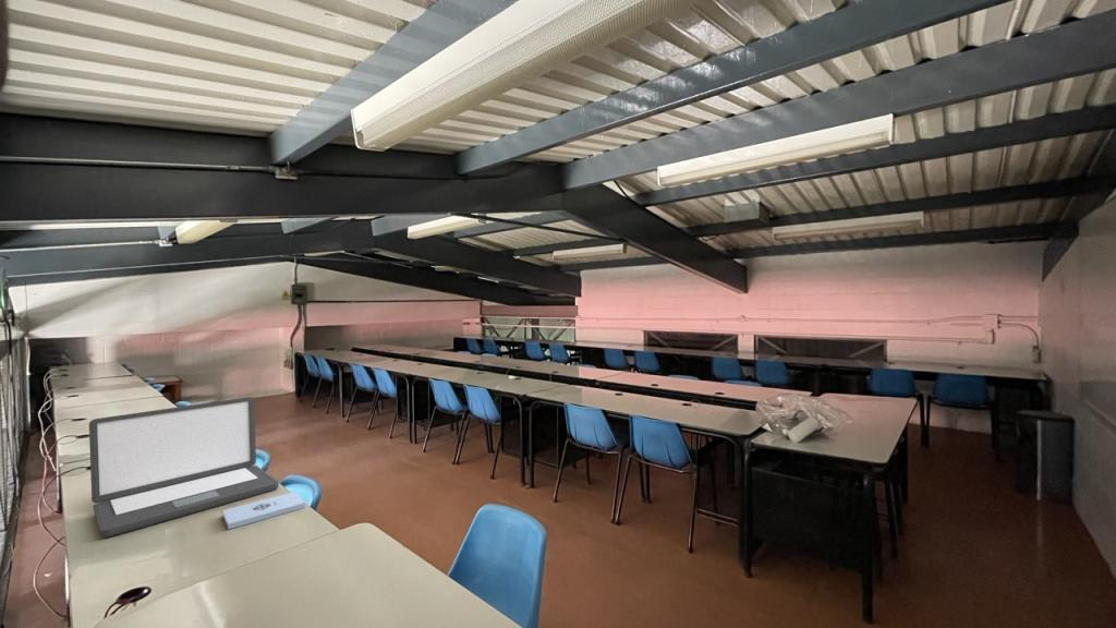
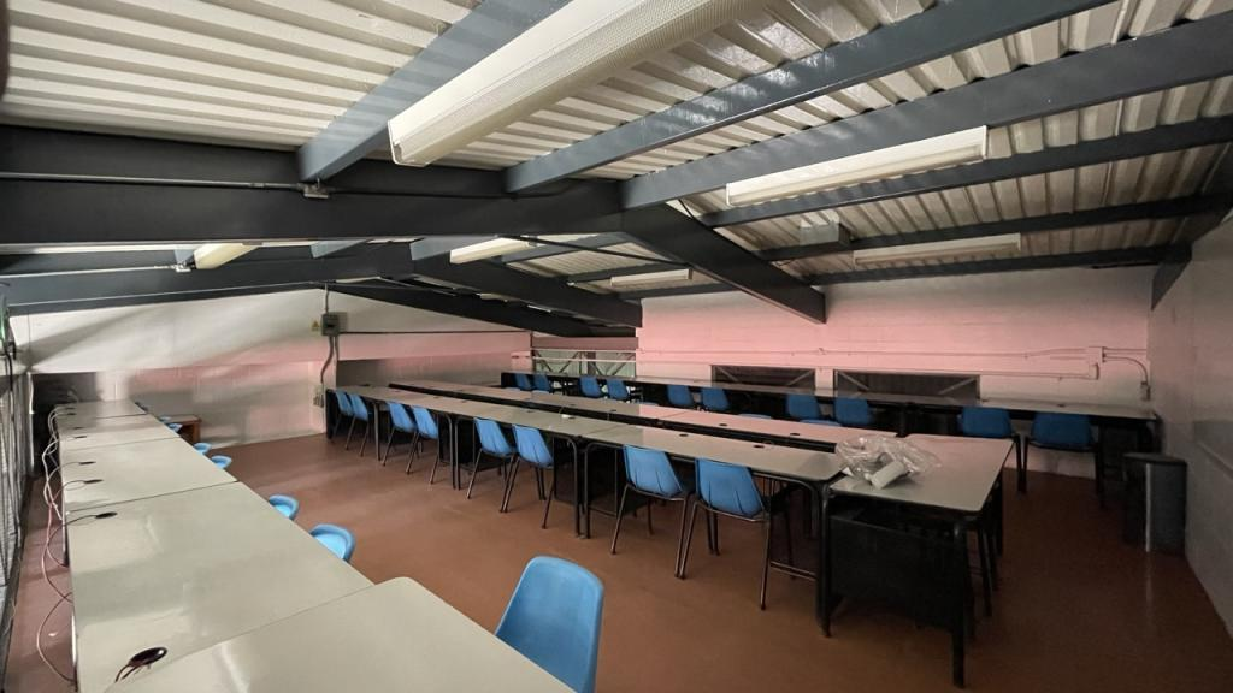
- notepad [222,492,306,530]
- laptop [88,396,280,539]
